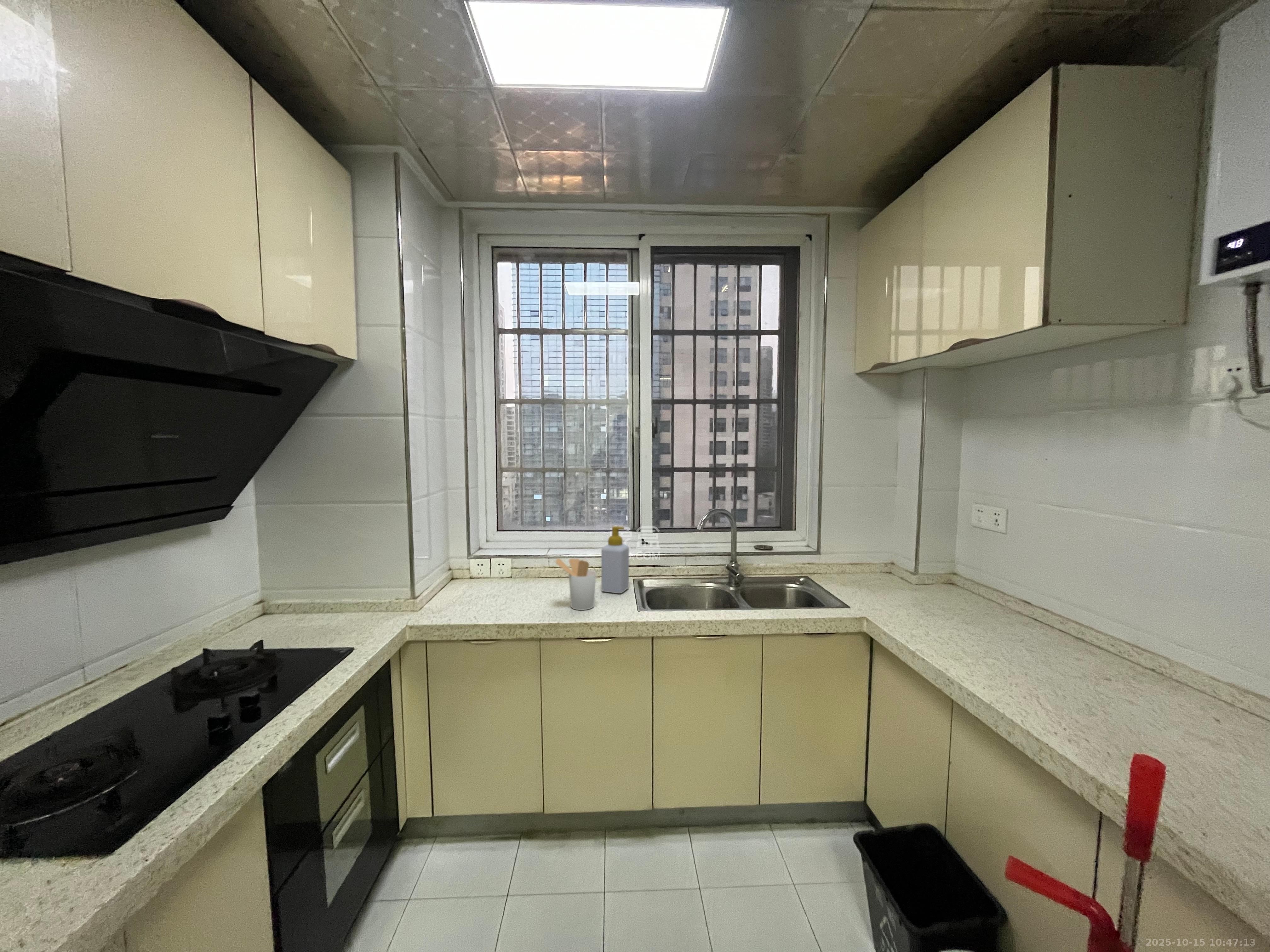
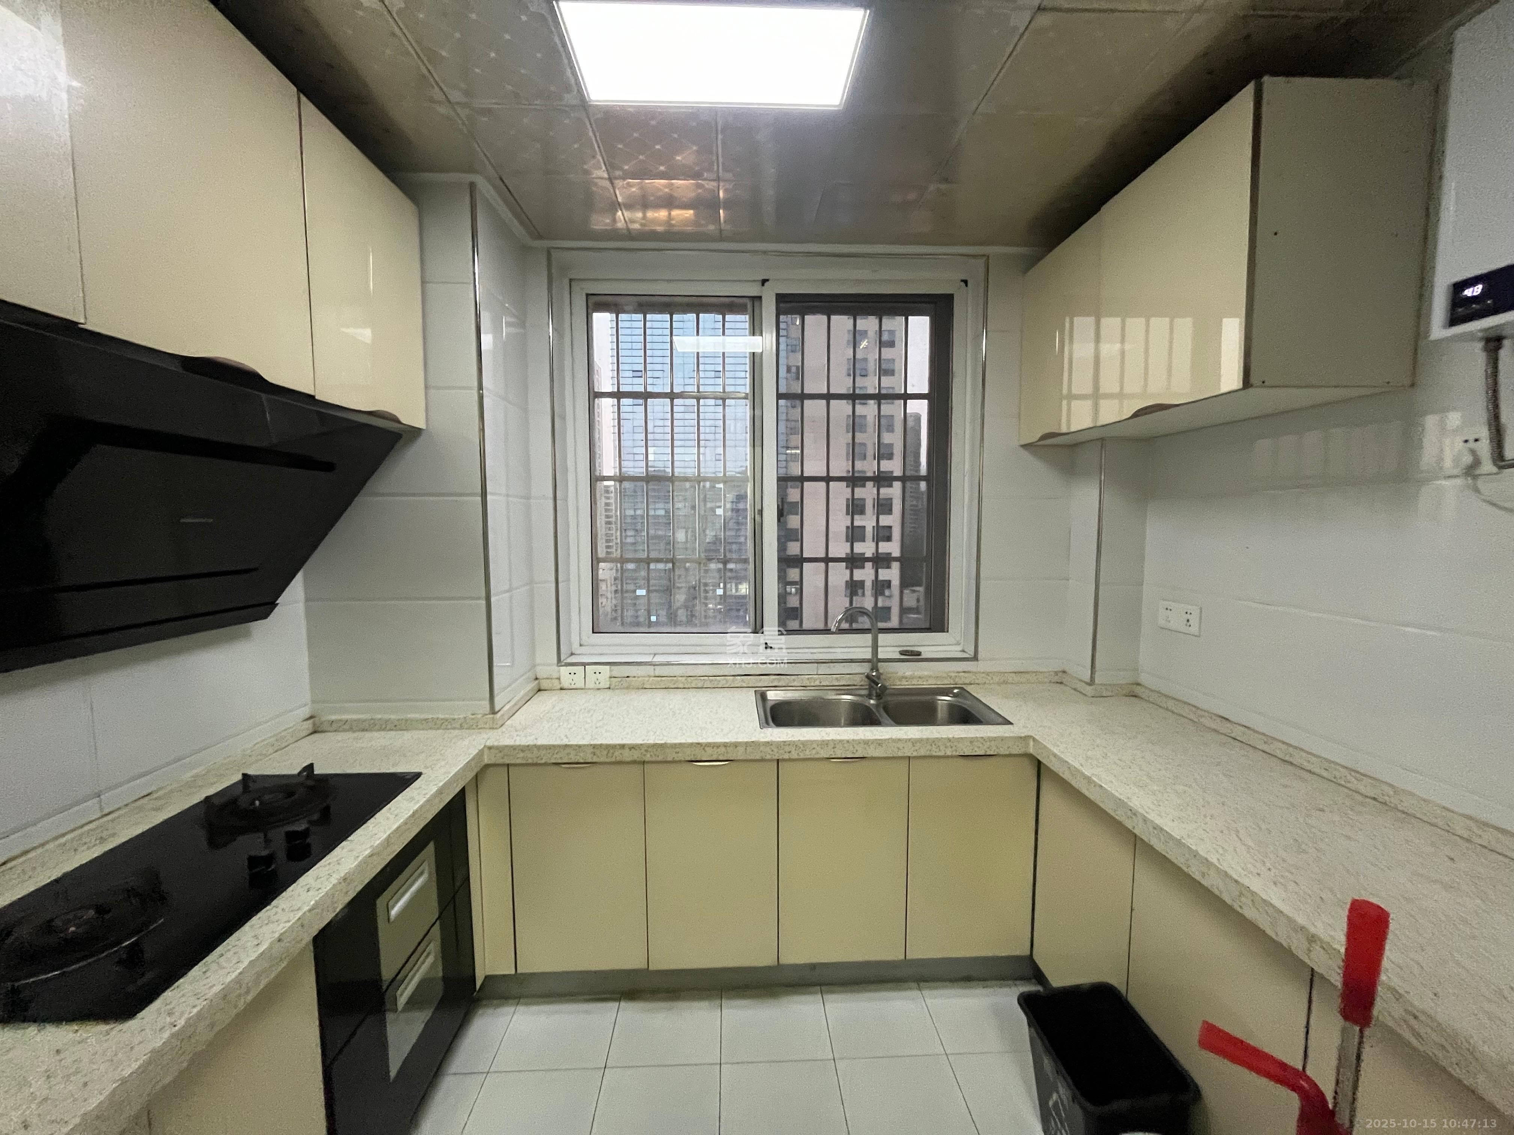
- soap bottle [601,526,629,594]
- utensil holder [555,558,597,610]
